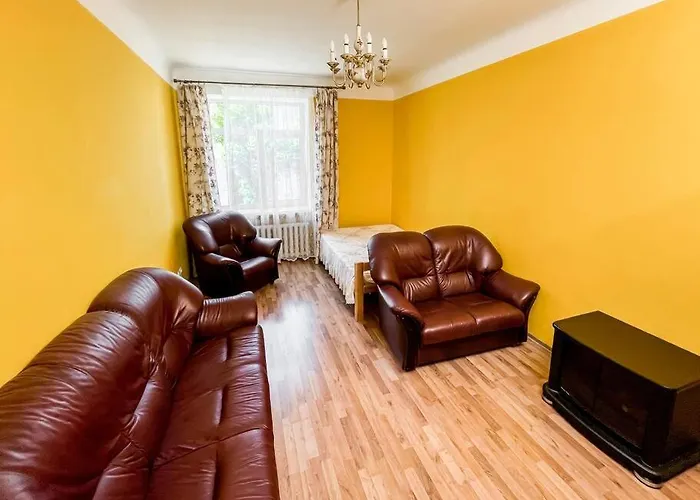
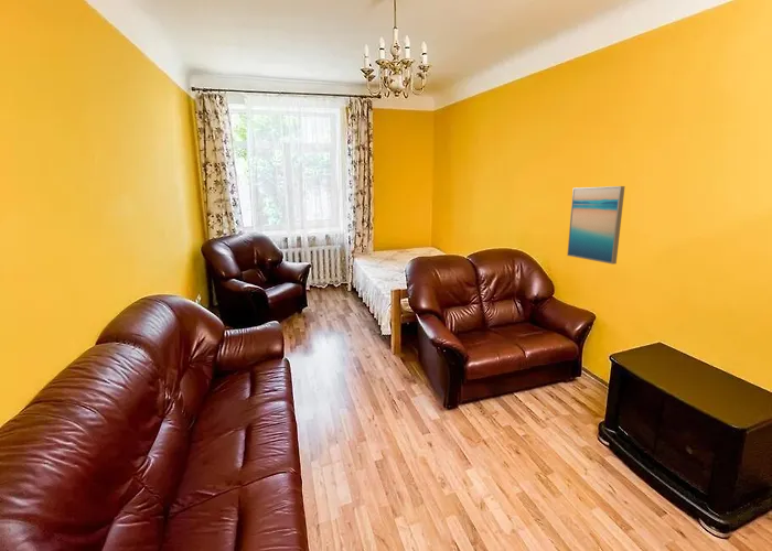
+ wall art [566,185,626,266]
